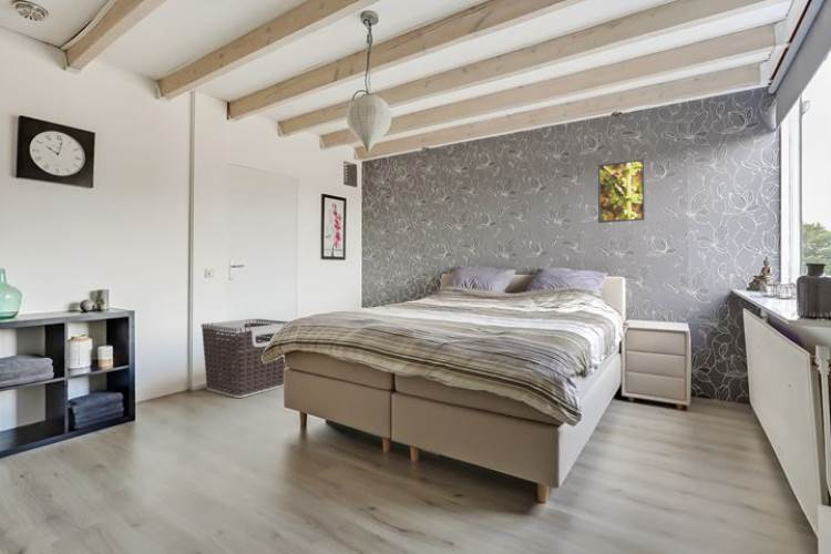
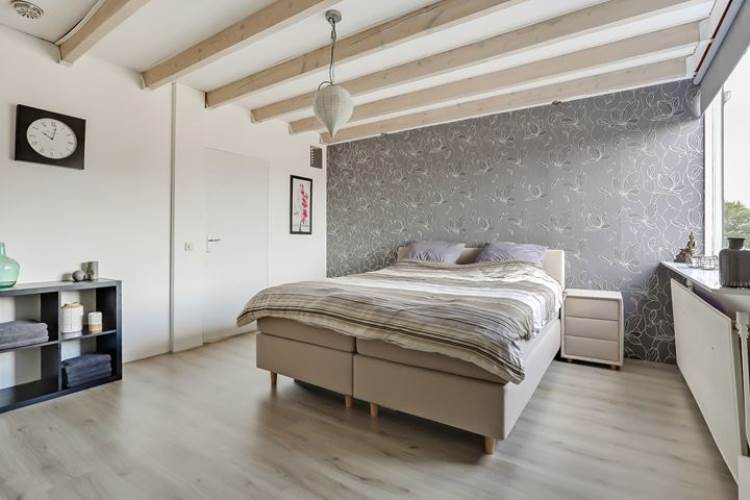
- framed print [597,158,646,224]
- clothes hamper [201,318,291,399]
